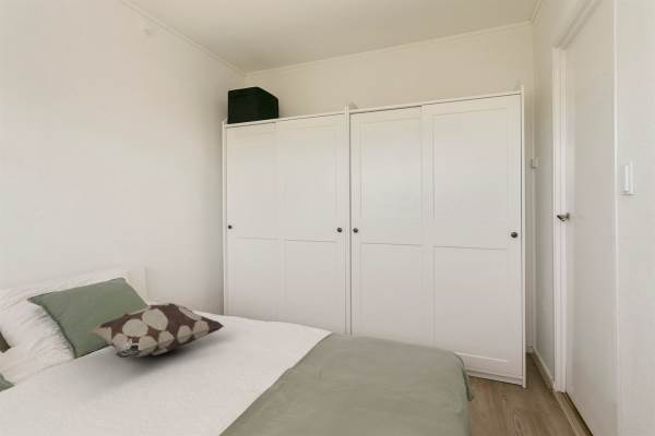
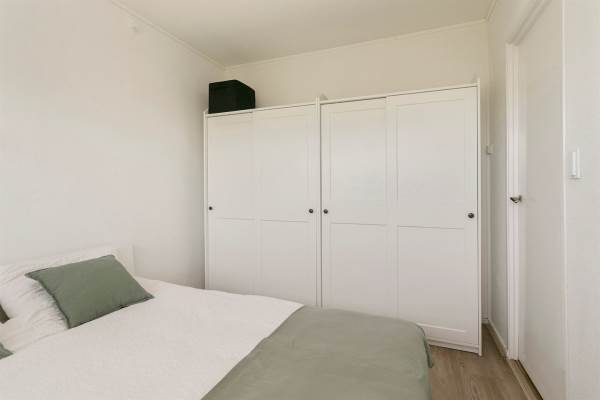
- decorative pillow [85,302,225,359]
